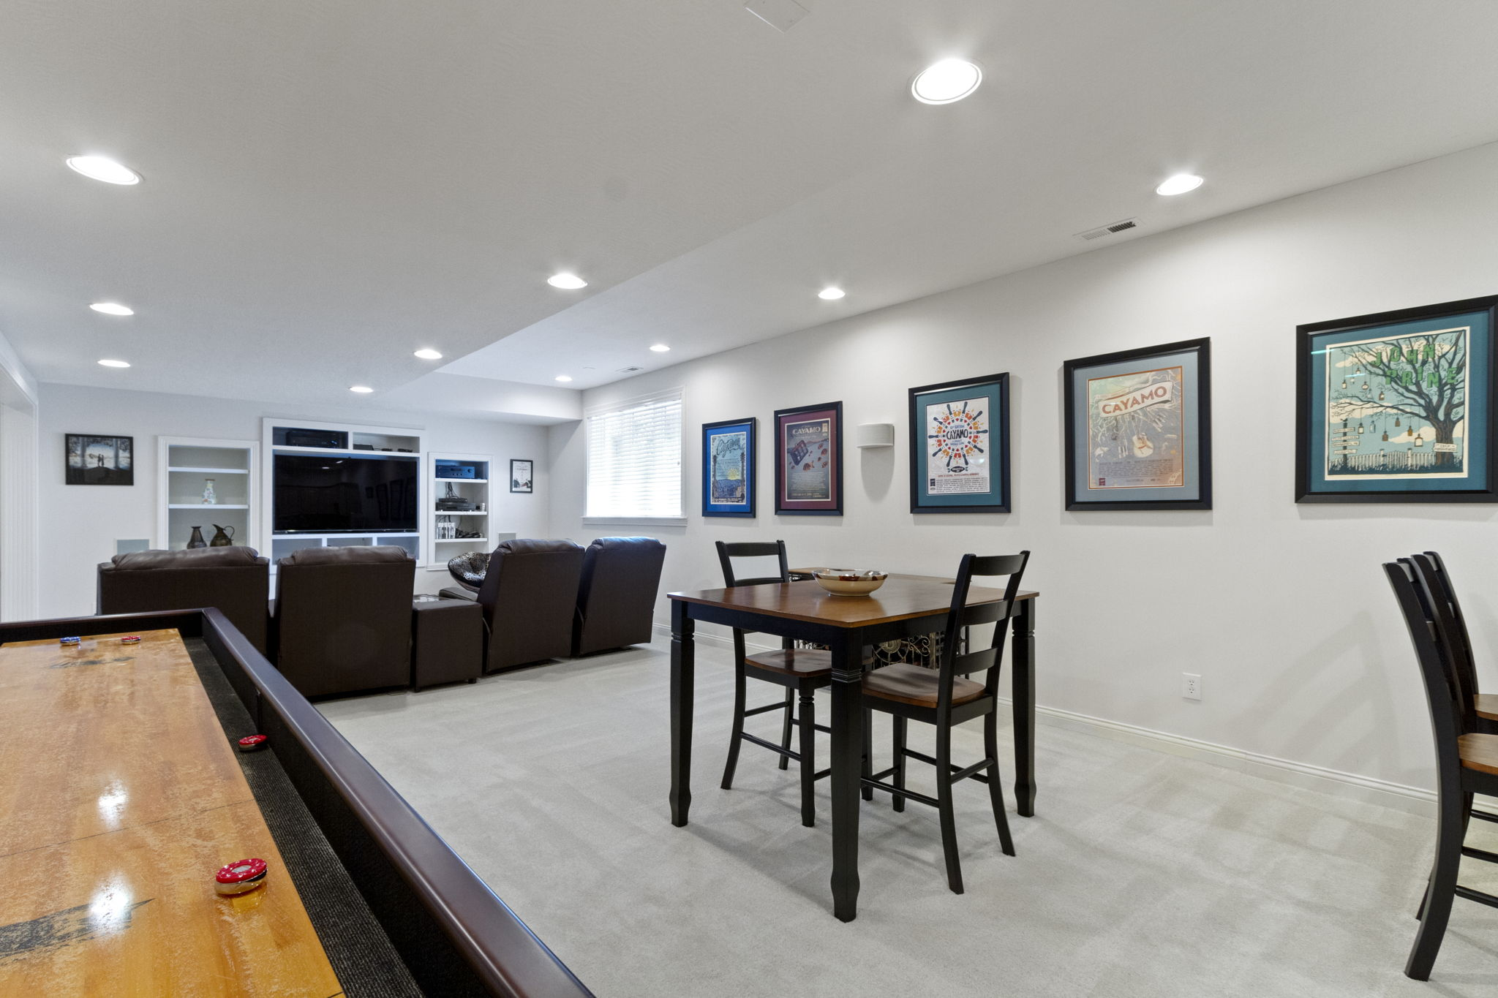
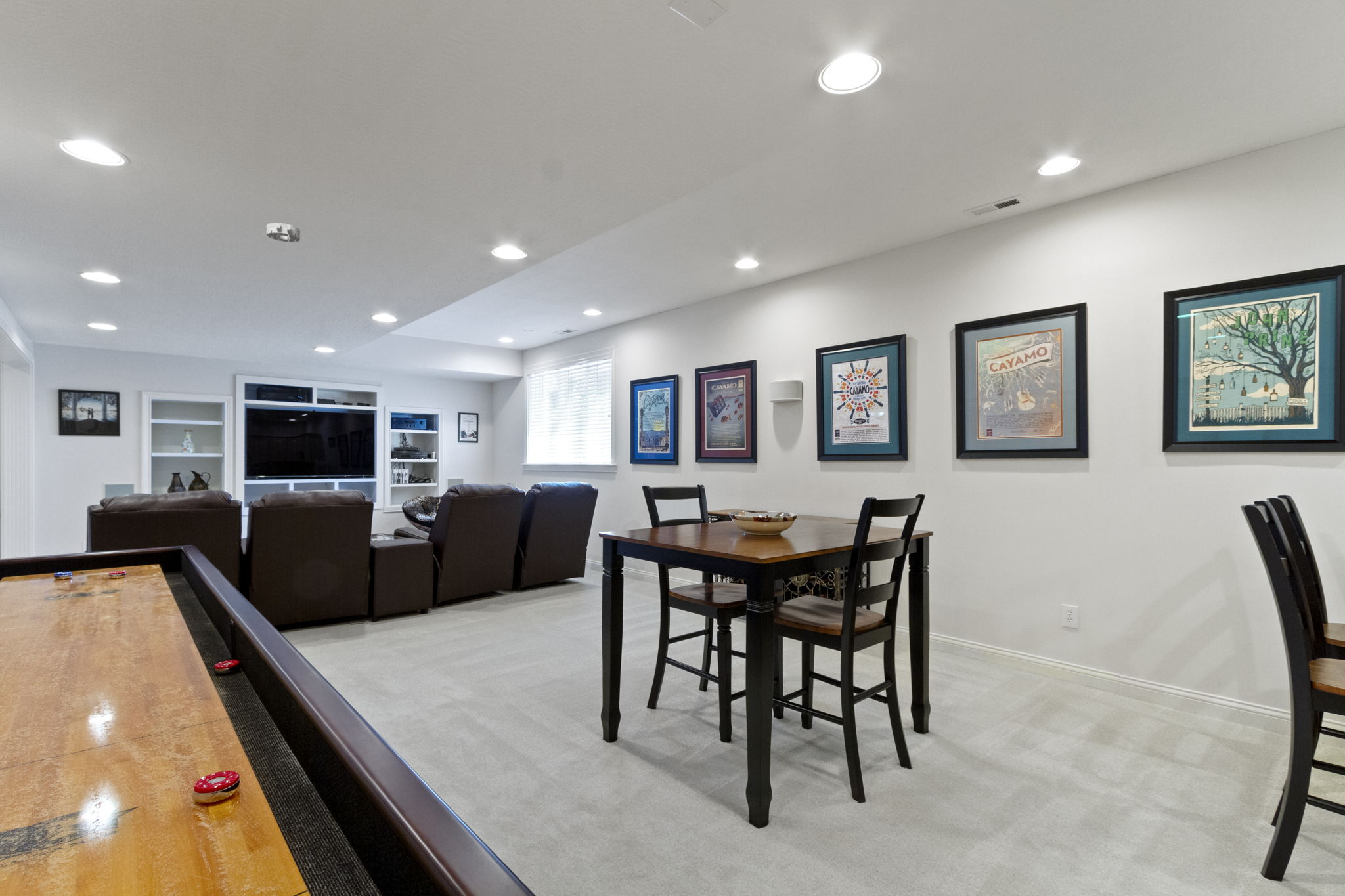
+ smoke detector [266,223,301,243]
